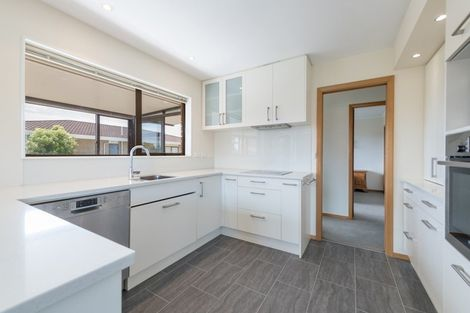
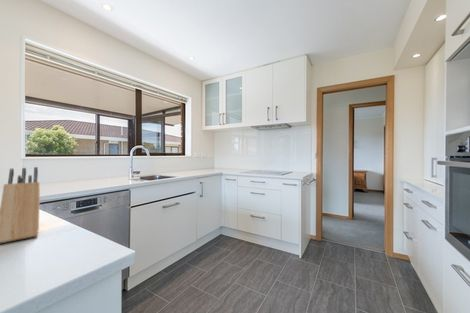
+ knife block [0,166,41,244]
